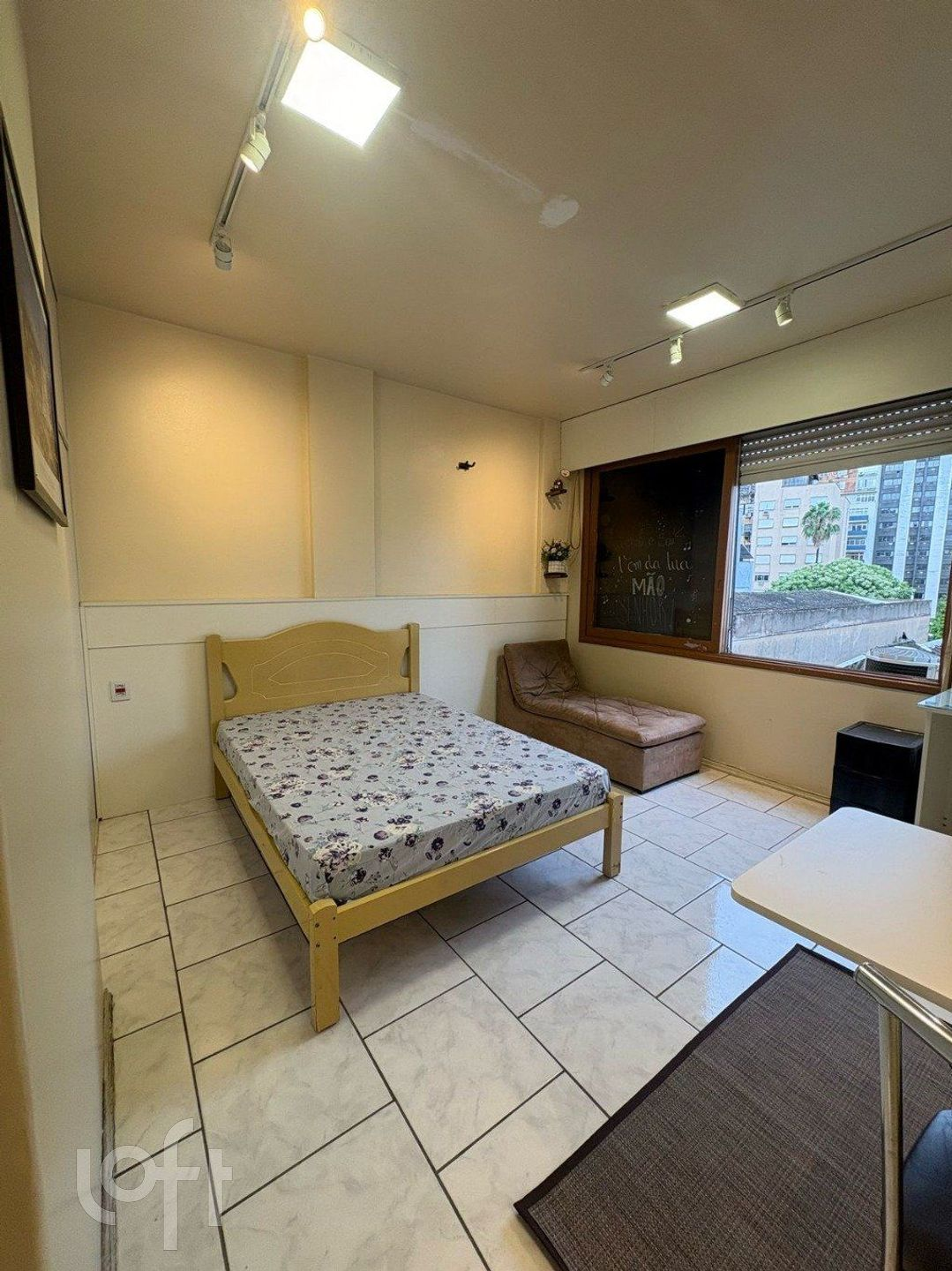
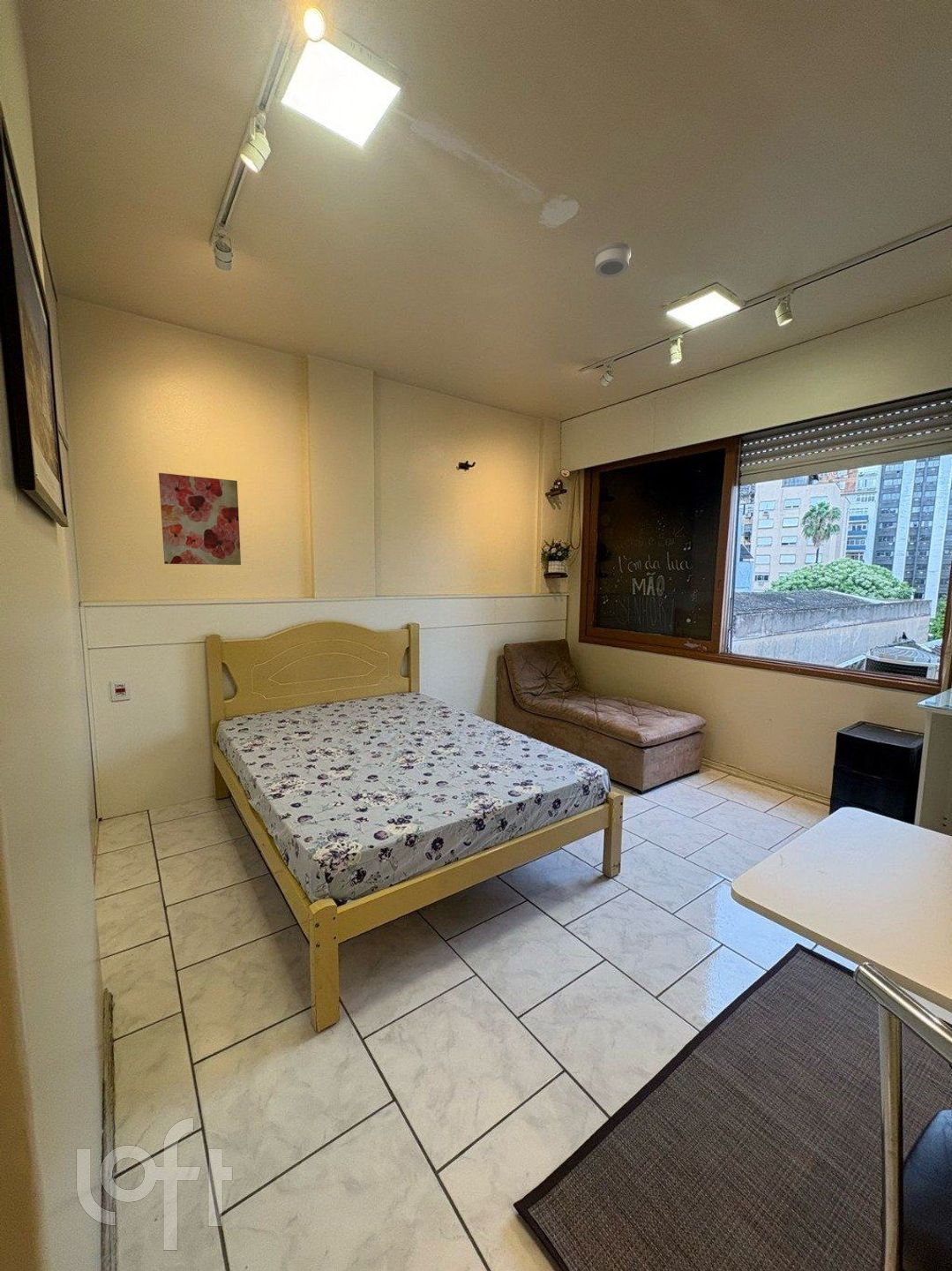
+ smoke detector [593,241,632,278]
+ wall art [158,472,242,566]
